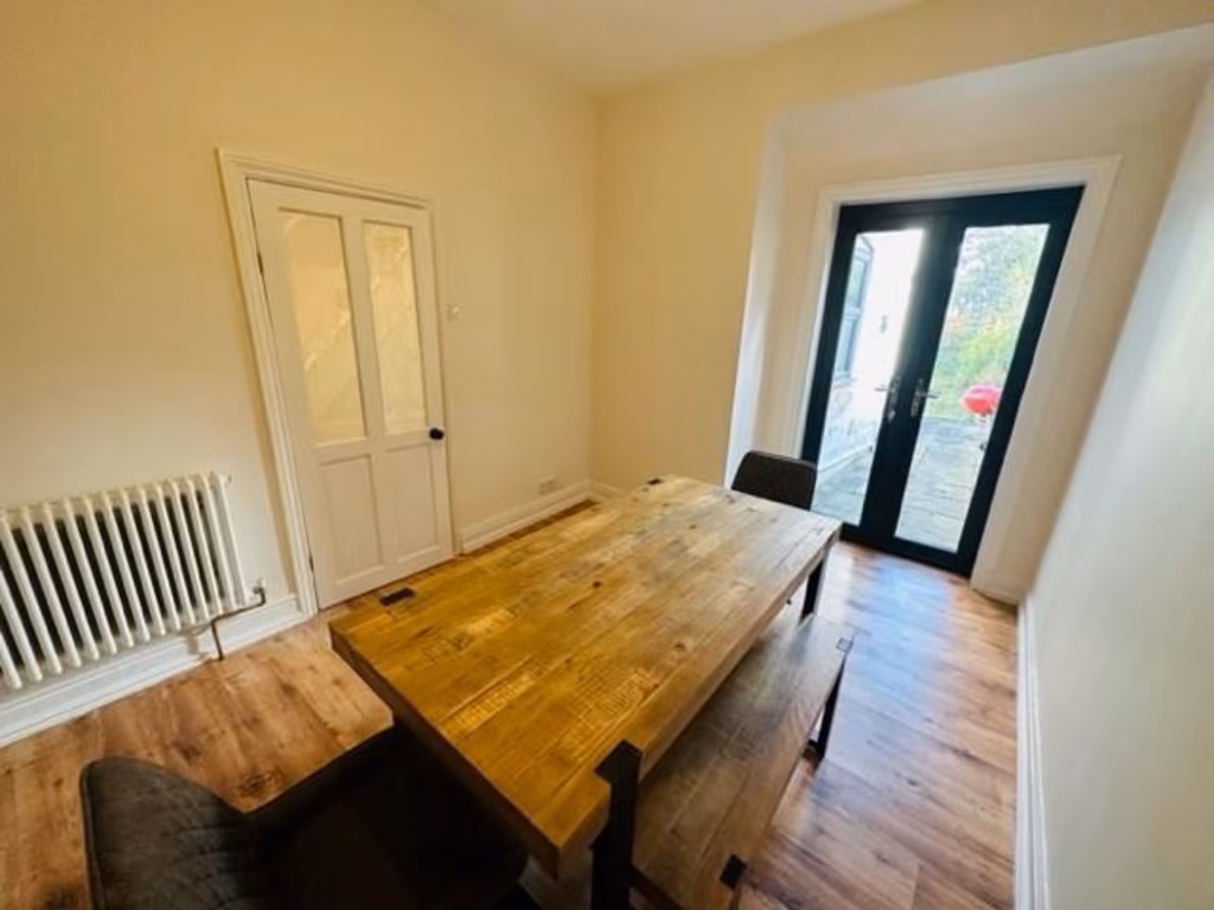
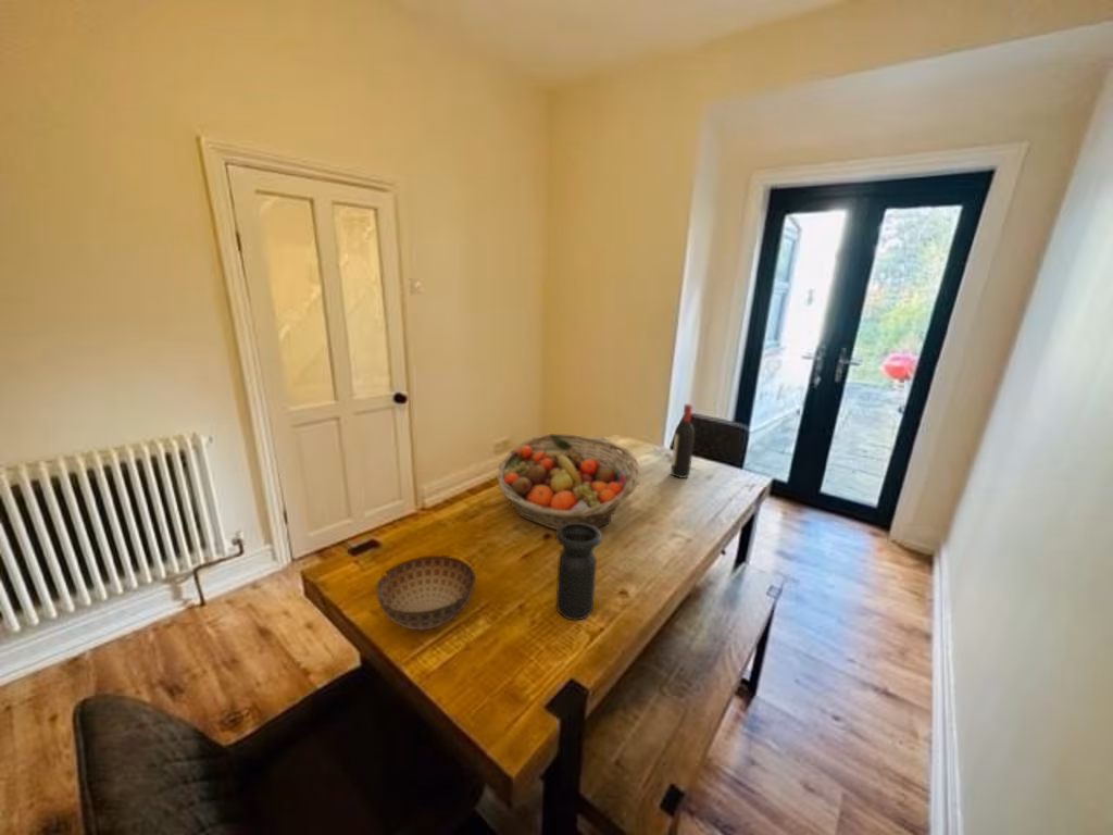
+ fruit basket [495,433,640,531]
+ wine bottle [670,402,696,479]
+ vase [554,523,603,621]
+ bowl [375,554,476,631]
